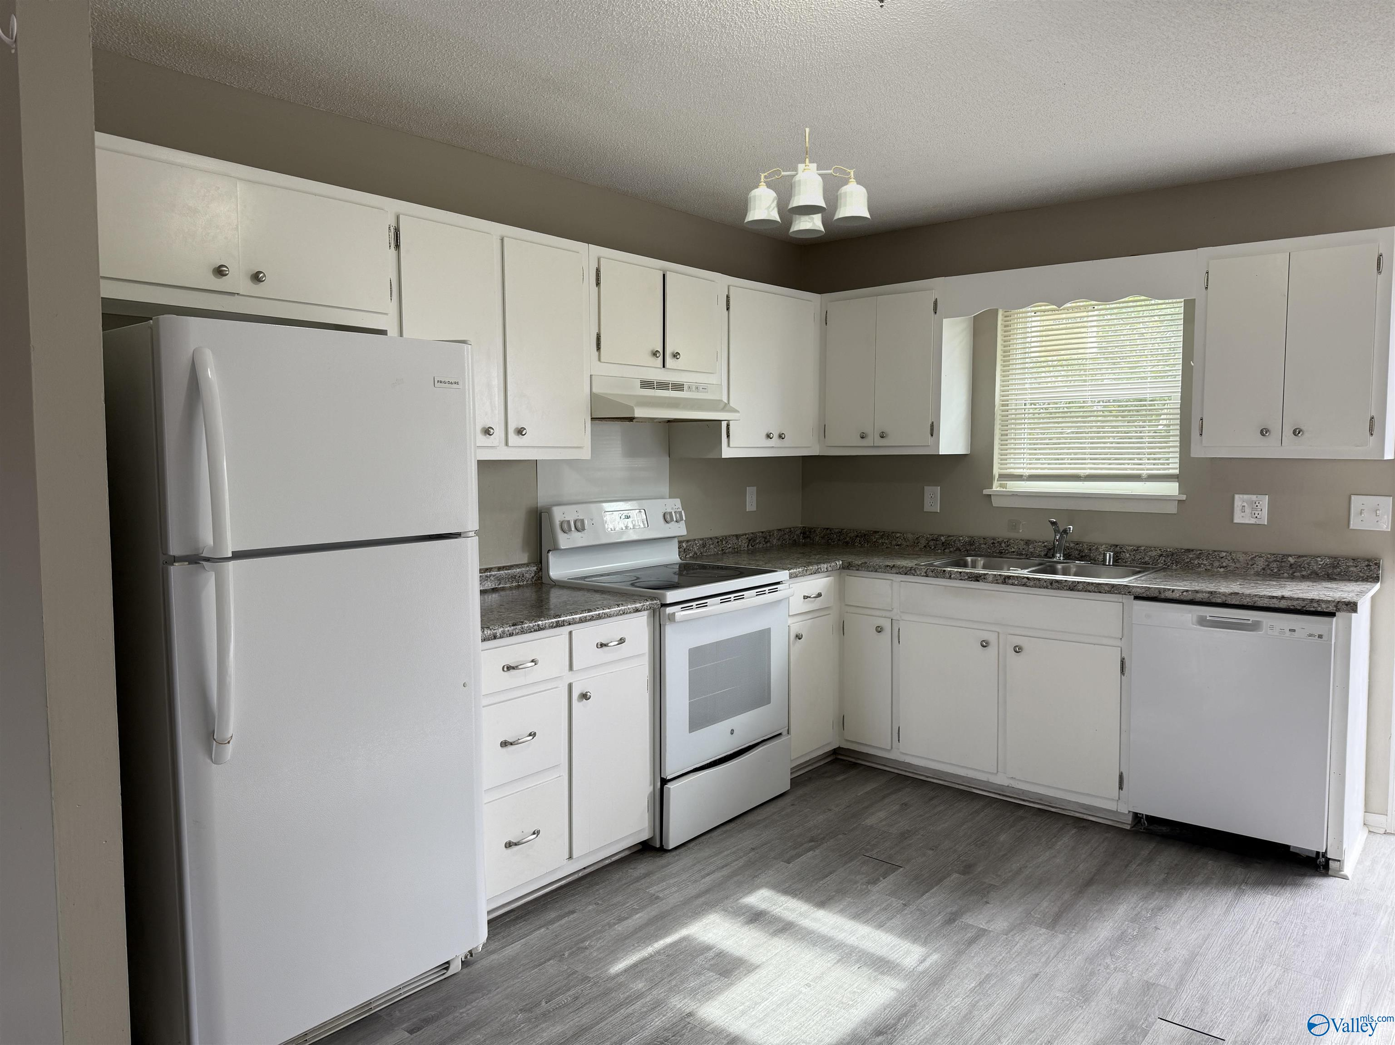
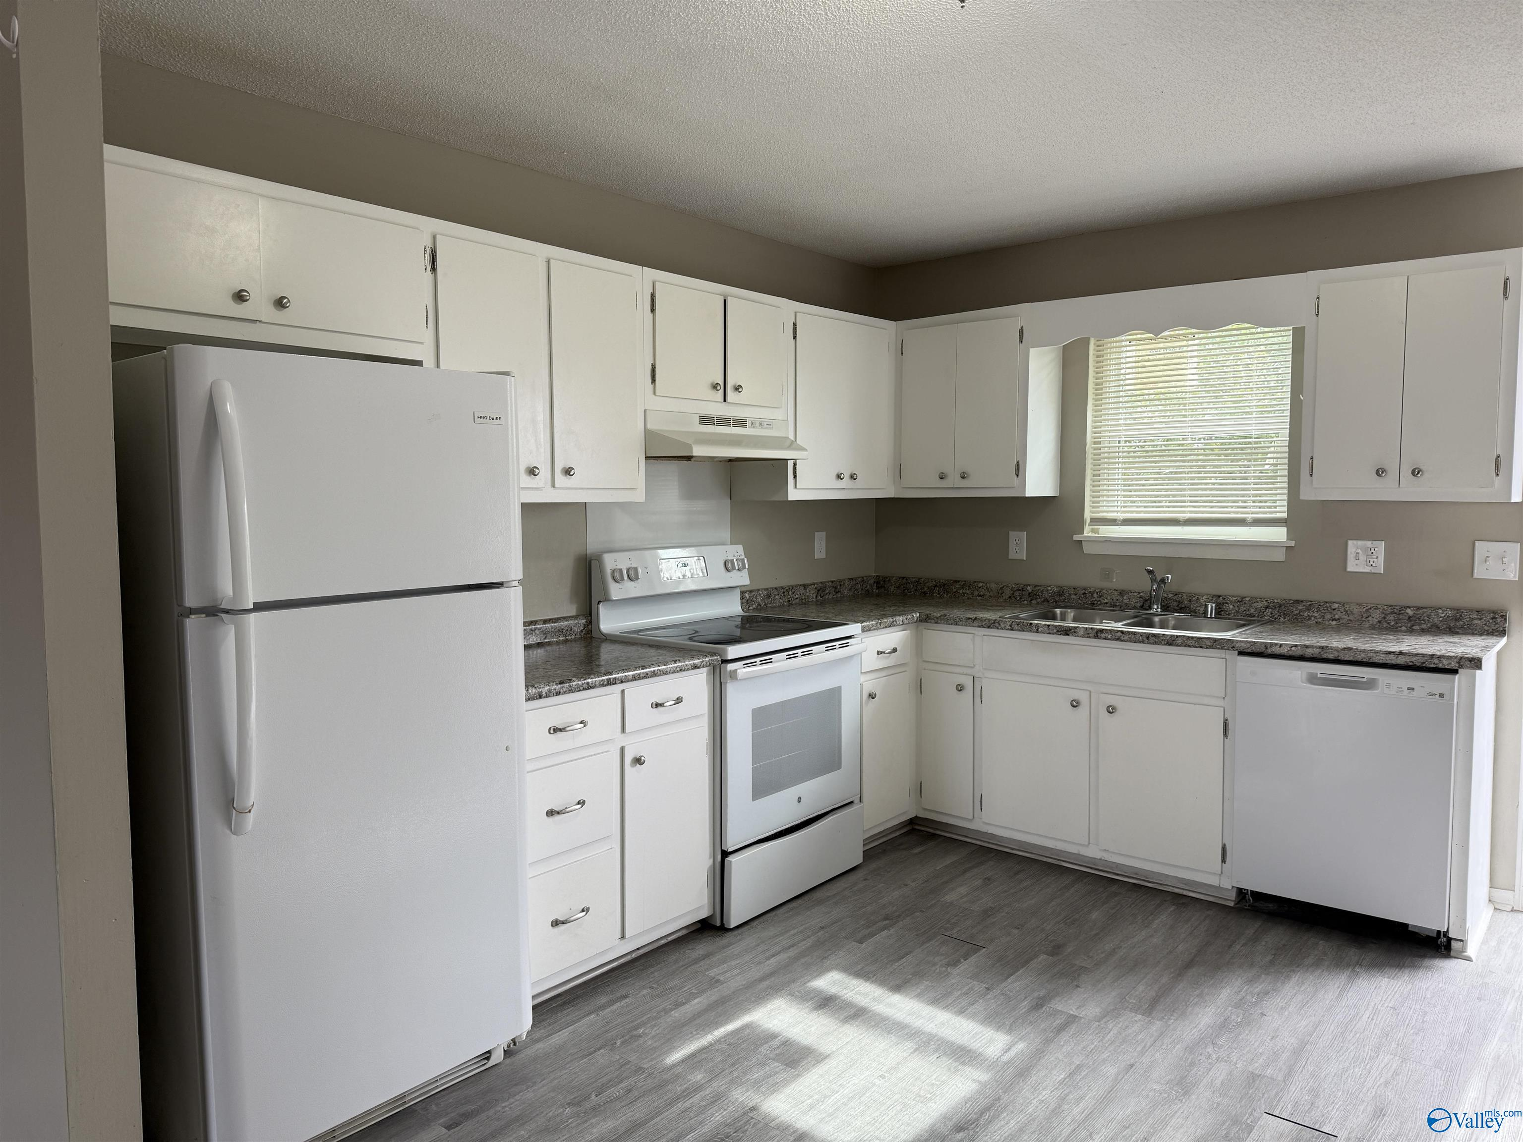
- ceiling light fixture [744,127,871,238]
